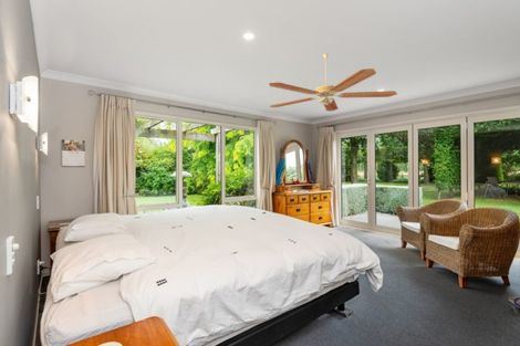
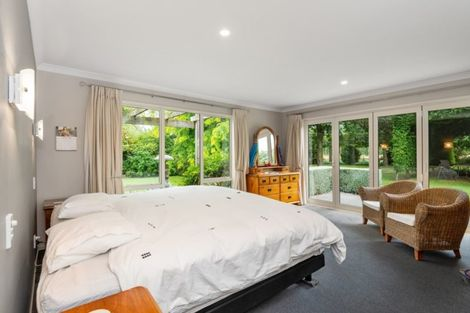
- ceiling fan [268,53,398,112]
